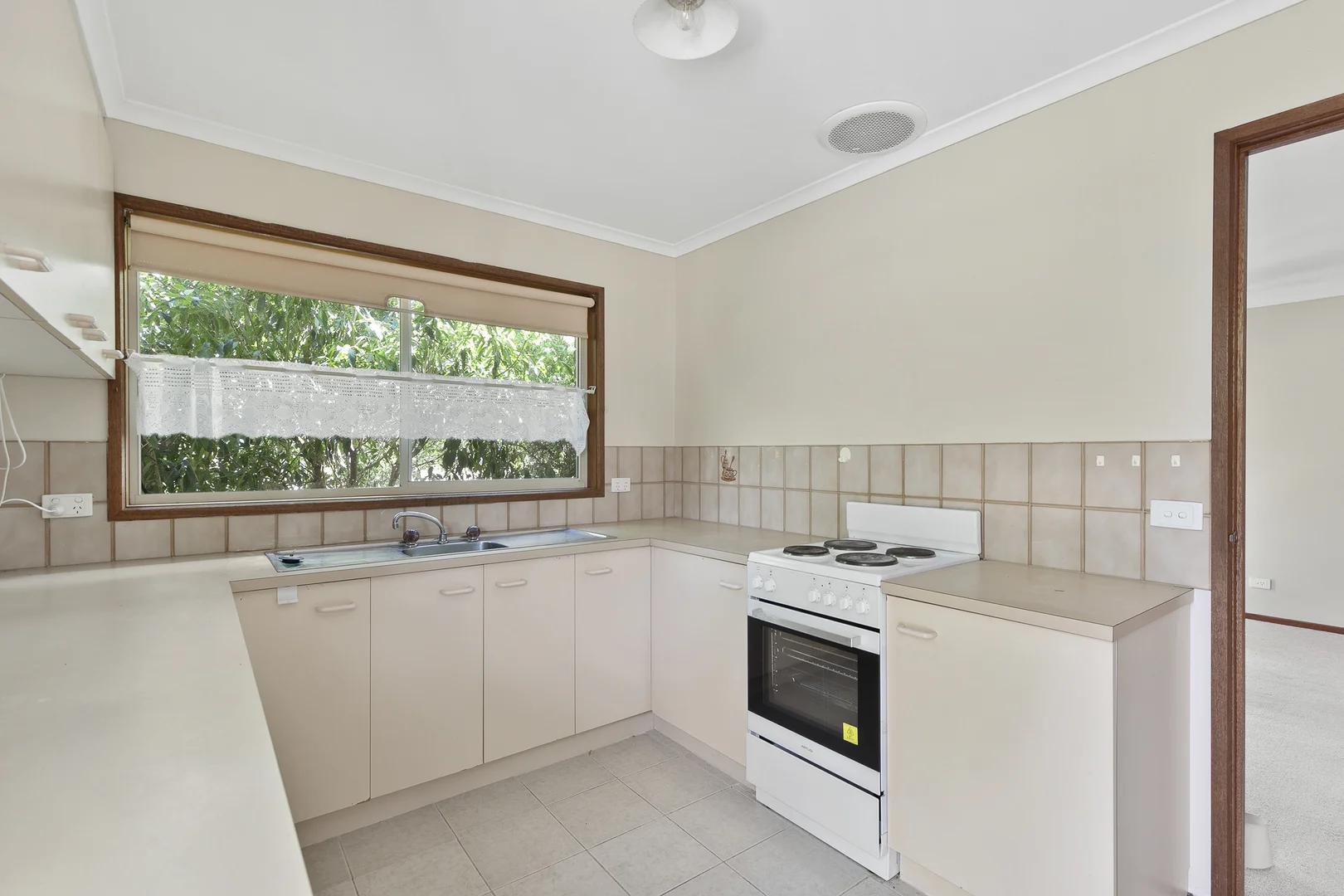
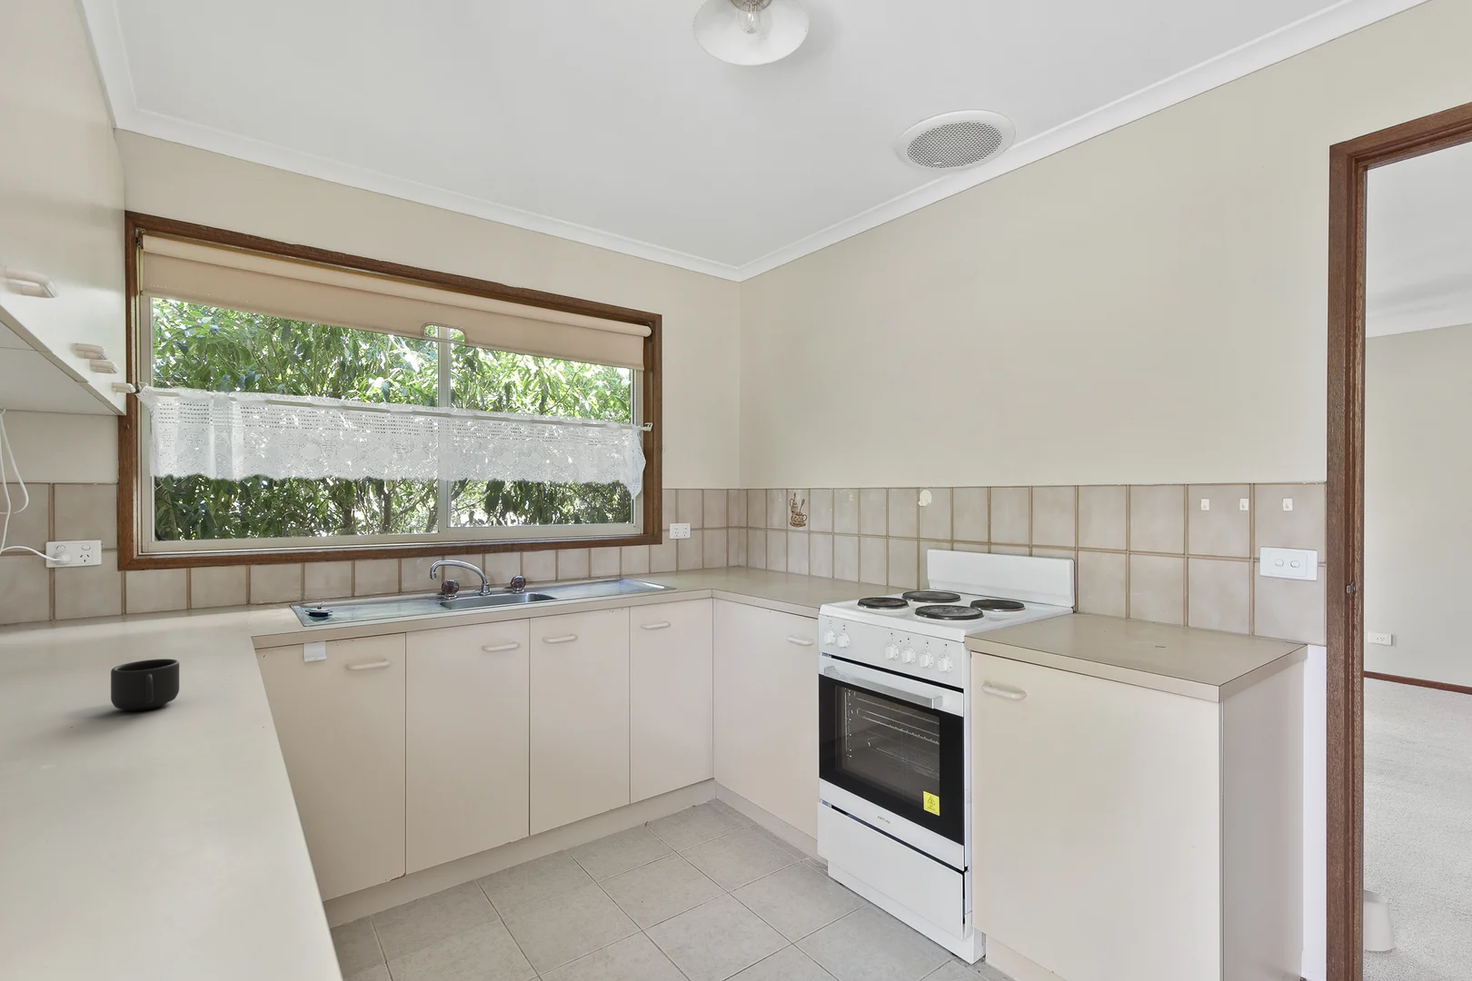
+ mug [110,658,180,712]
